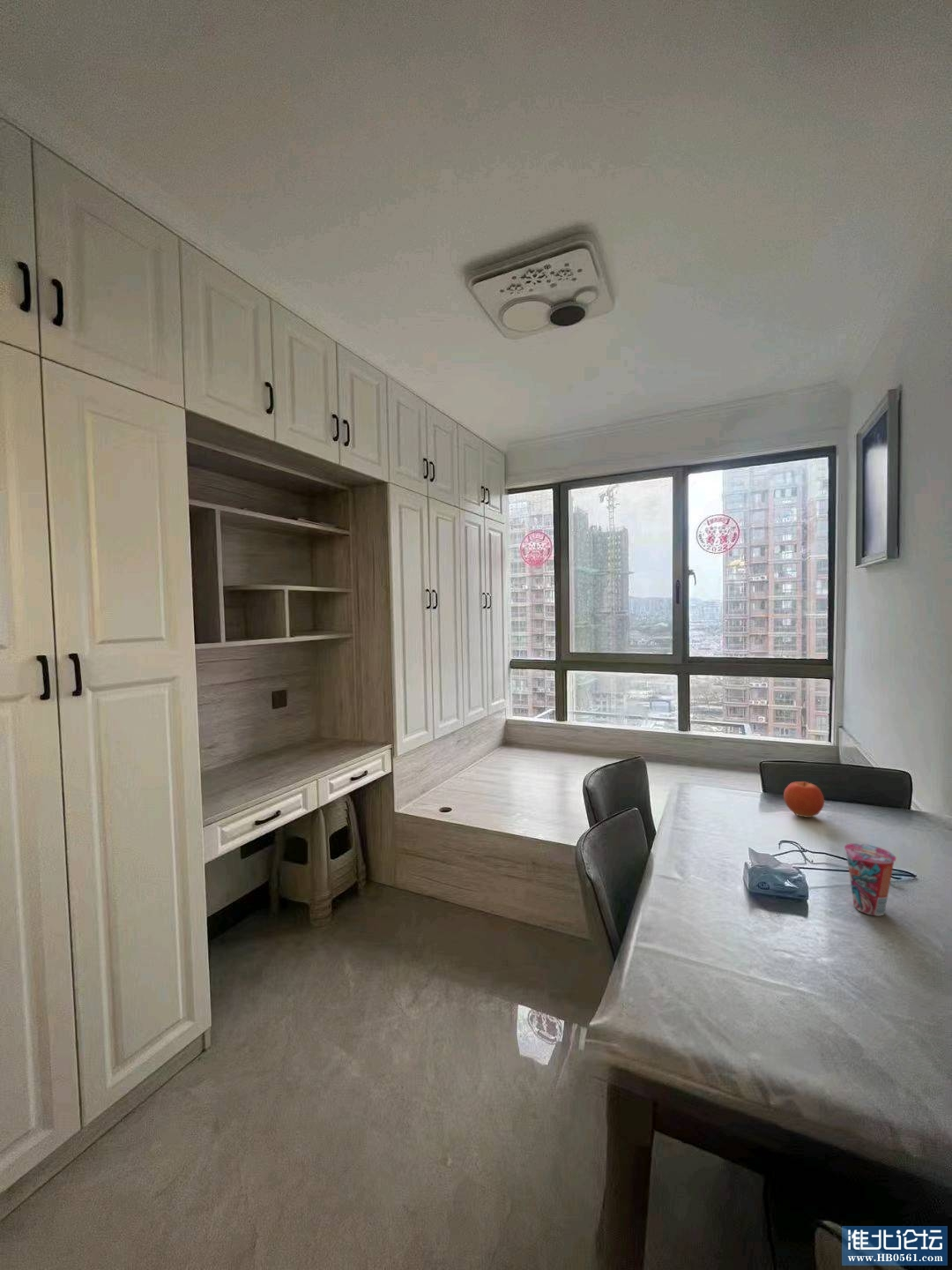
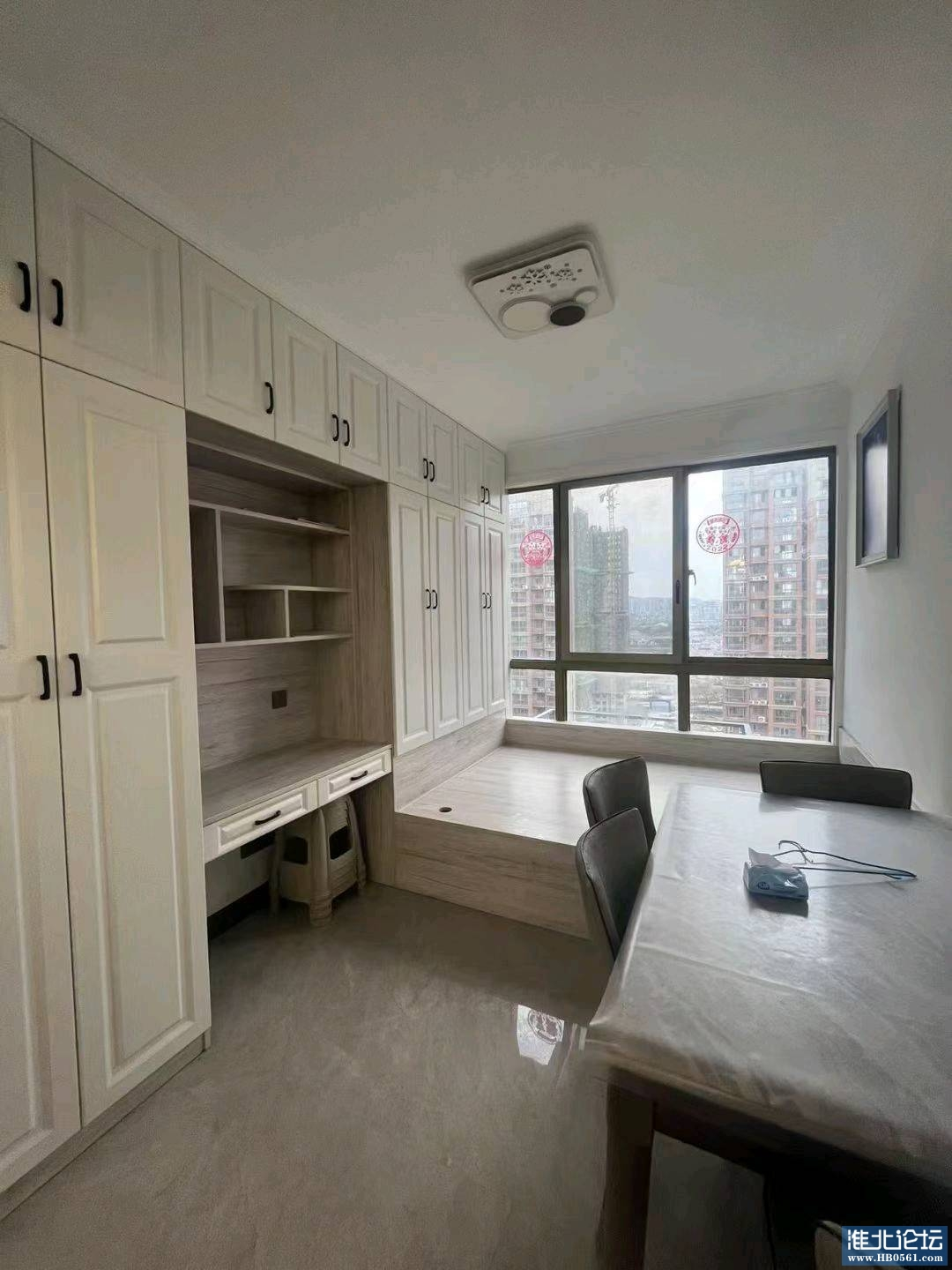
- cup [844,842,897,917]
- fruit [783,781,825,818]
